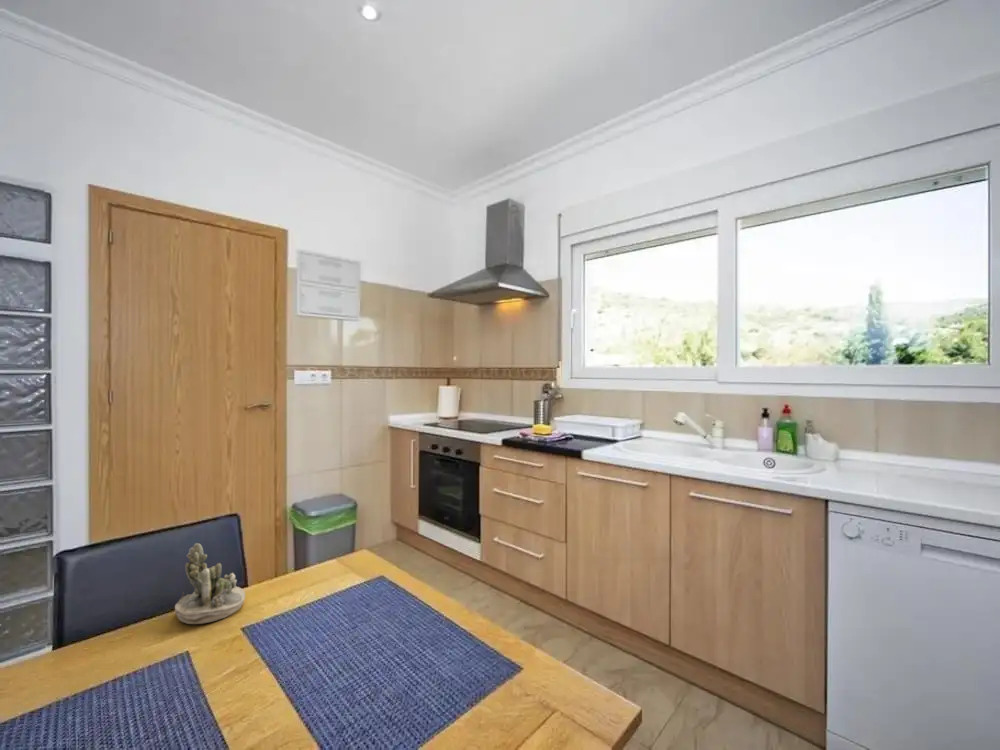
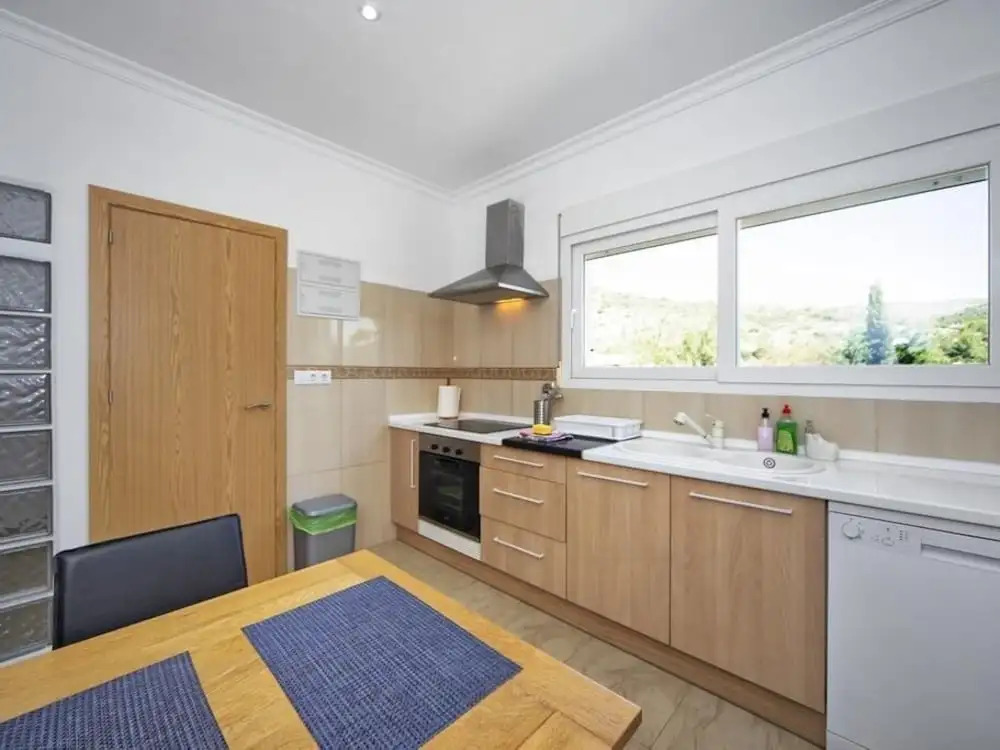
- succulent planter [174,542,246,625]
